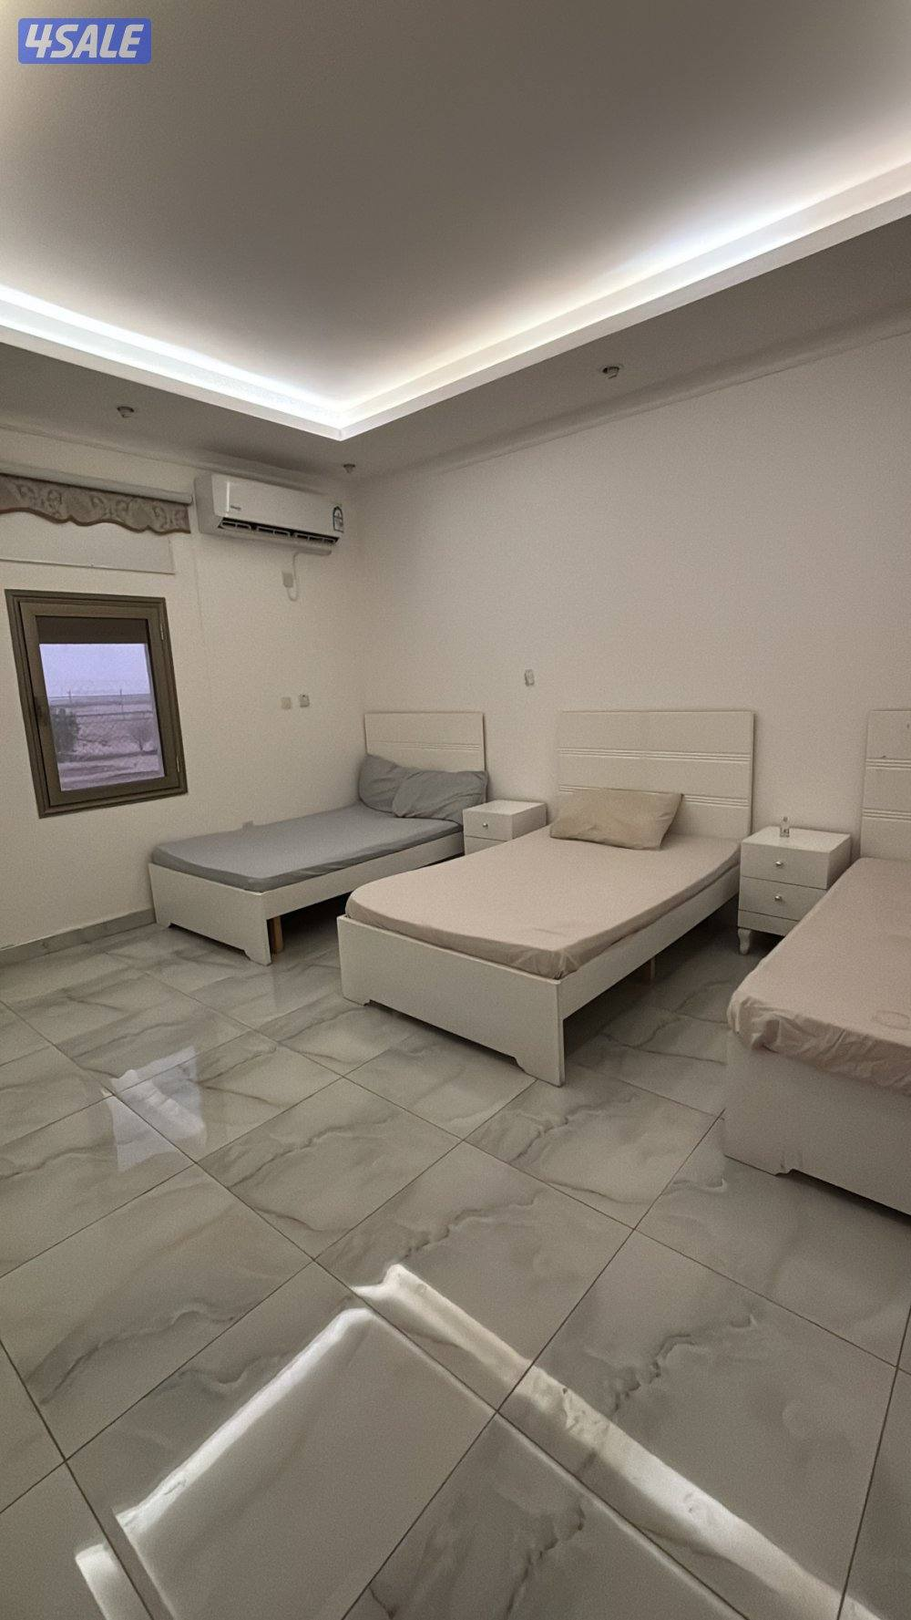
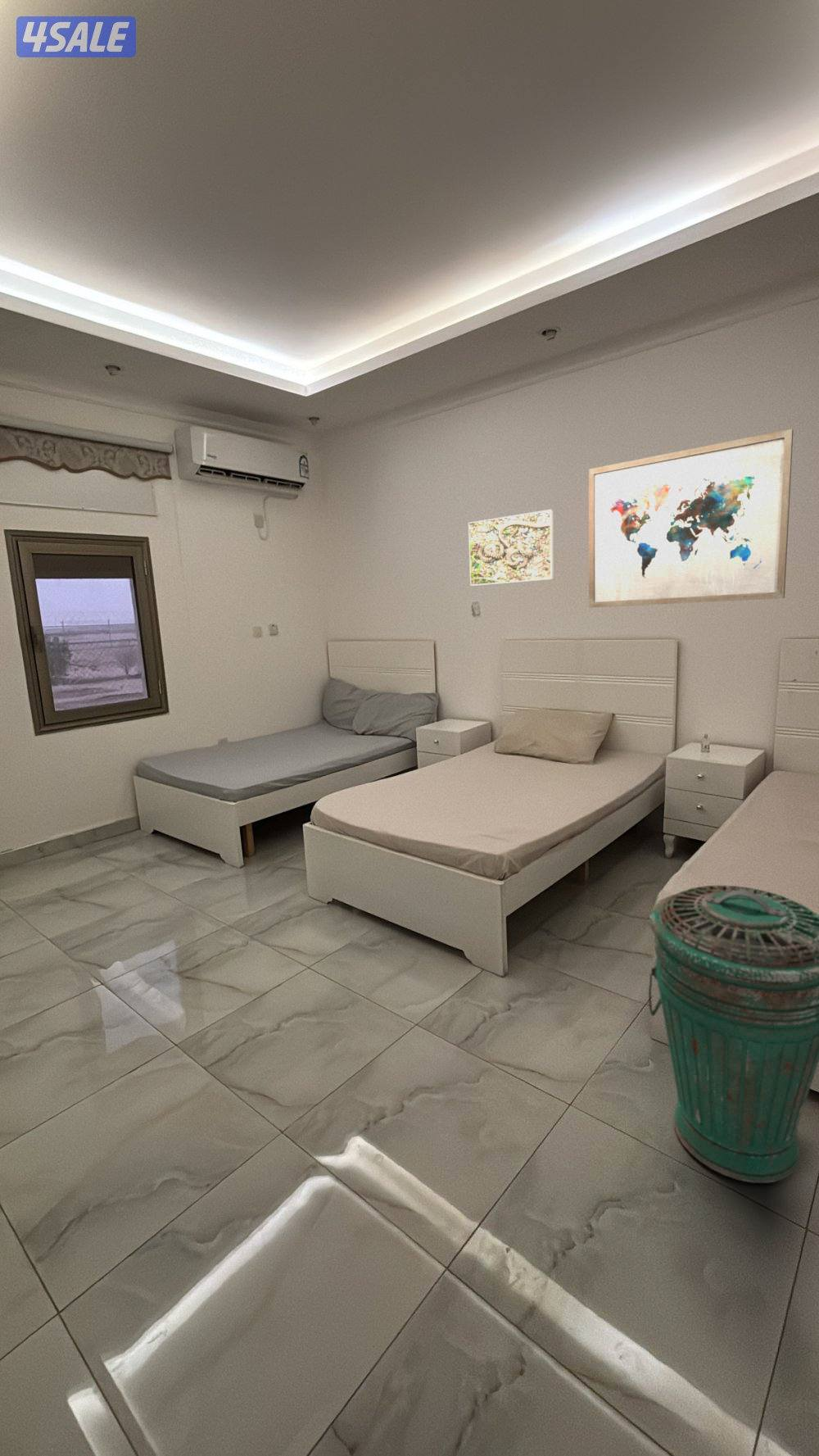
+ trash can [648,884,819,1184]
+ wall art [588,428,794,608]
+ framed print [468,509,554,587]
